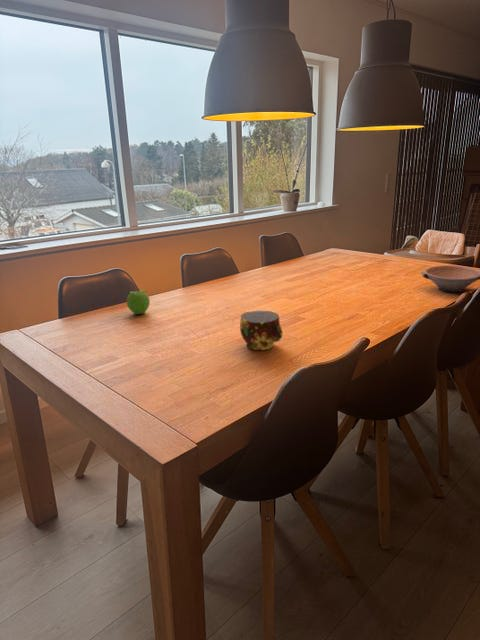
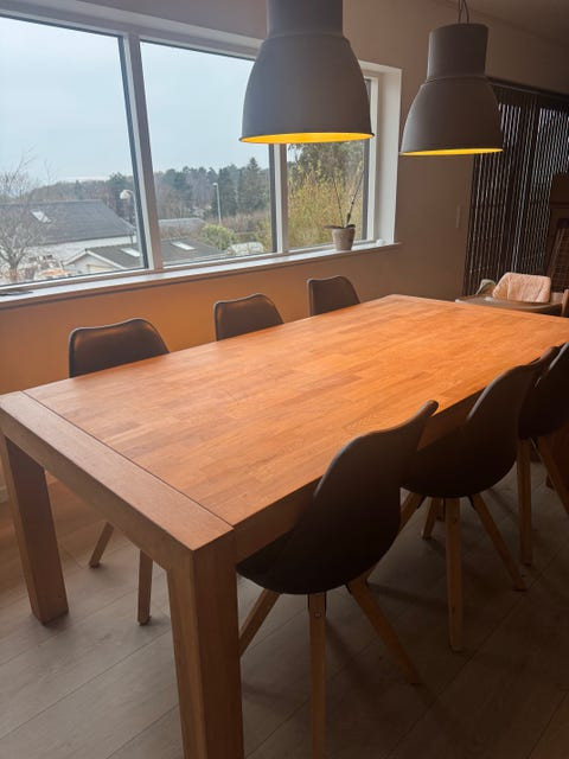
- cup [239,309,283,351]
- bowl [421,265,480,293]
- fruit [126,289,151,315]
